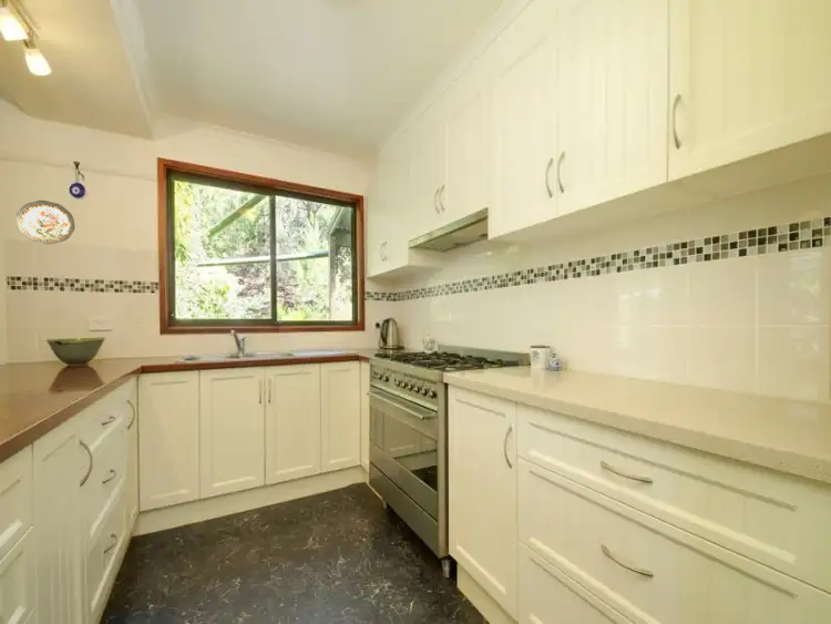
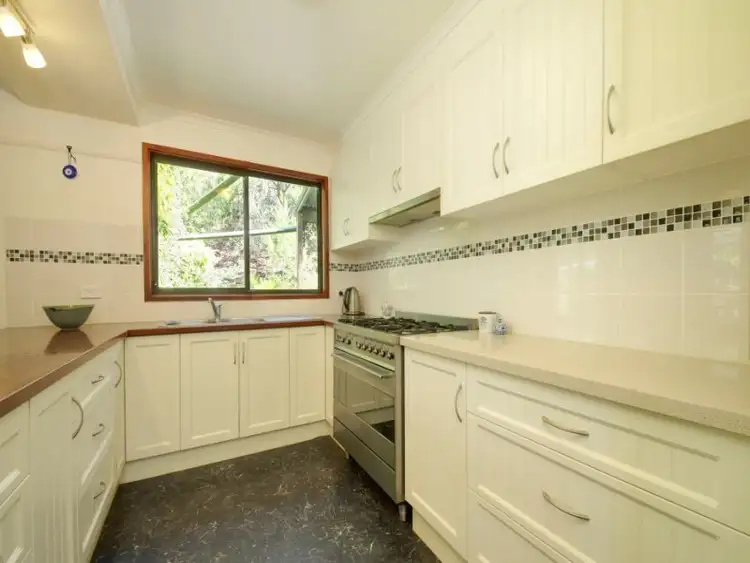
- decorative plate [14,200,76,245]
